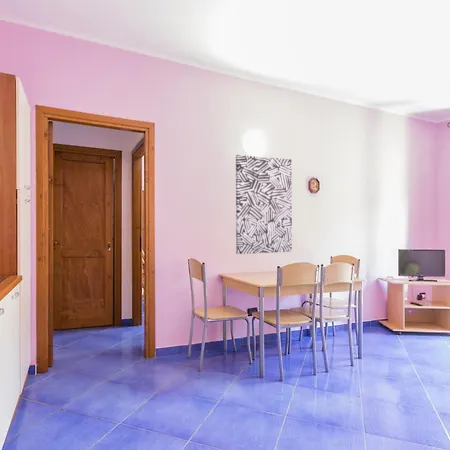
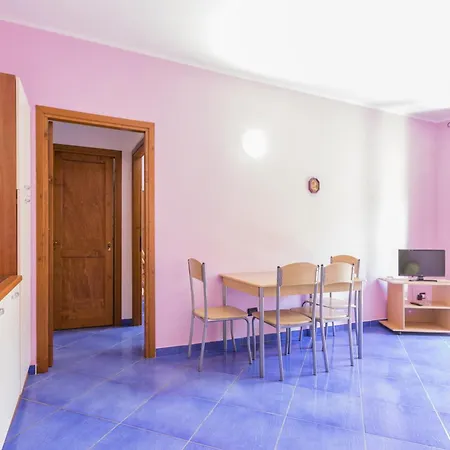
- wall art [235,154,293,255]
